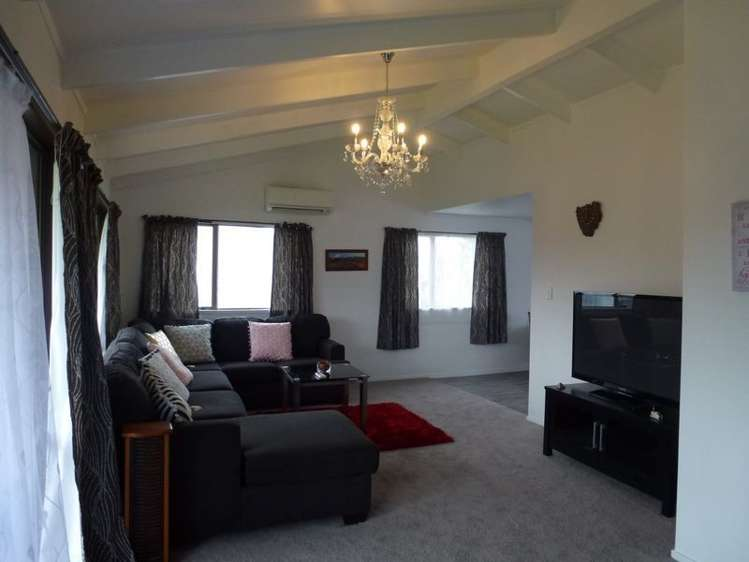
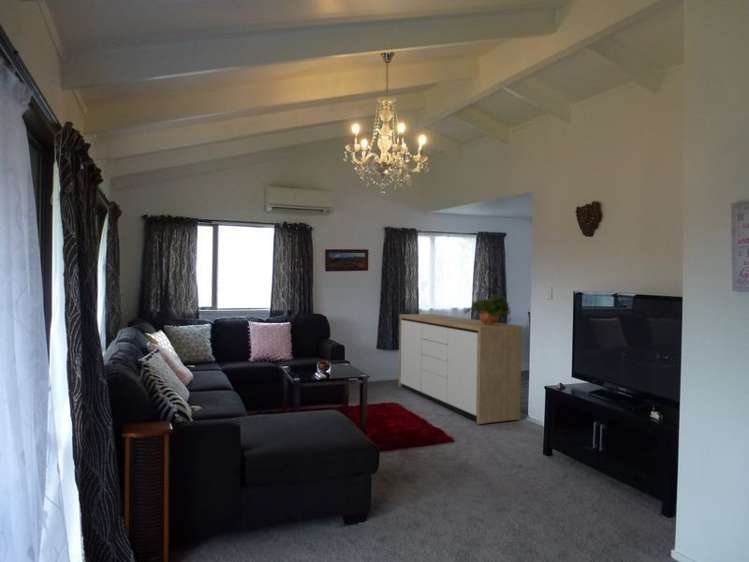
+ potted plant [462,294,512,325]
+ sideboard [398,313,523,425]
